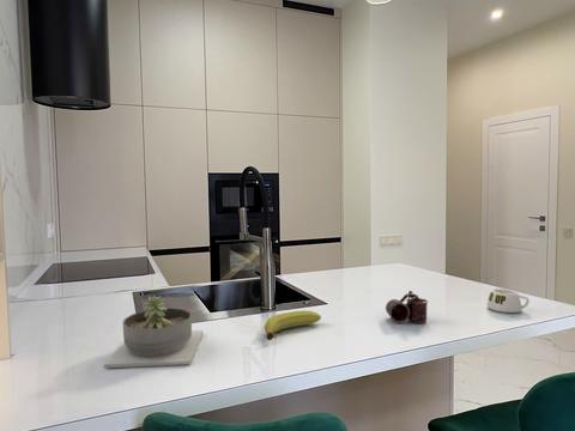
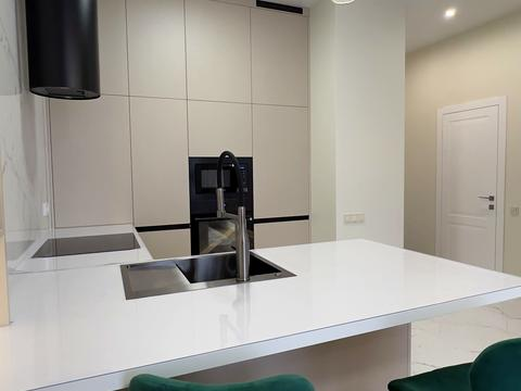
- succulent planter [103,295,205,369]
- fruit [264,310,322,341]
- mug [385,290,429,324]
- mug [486,287,531,314]
